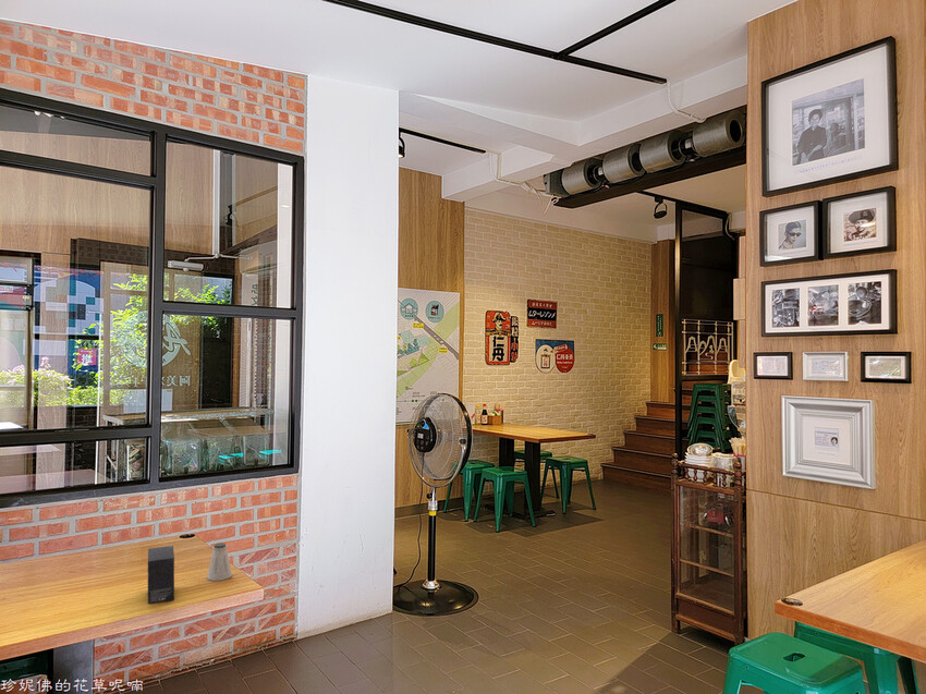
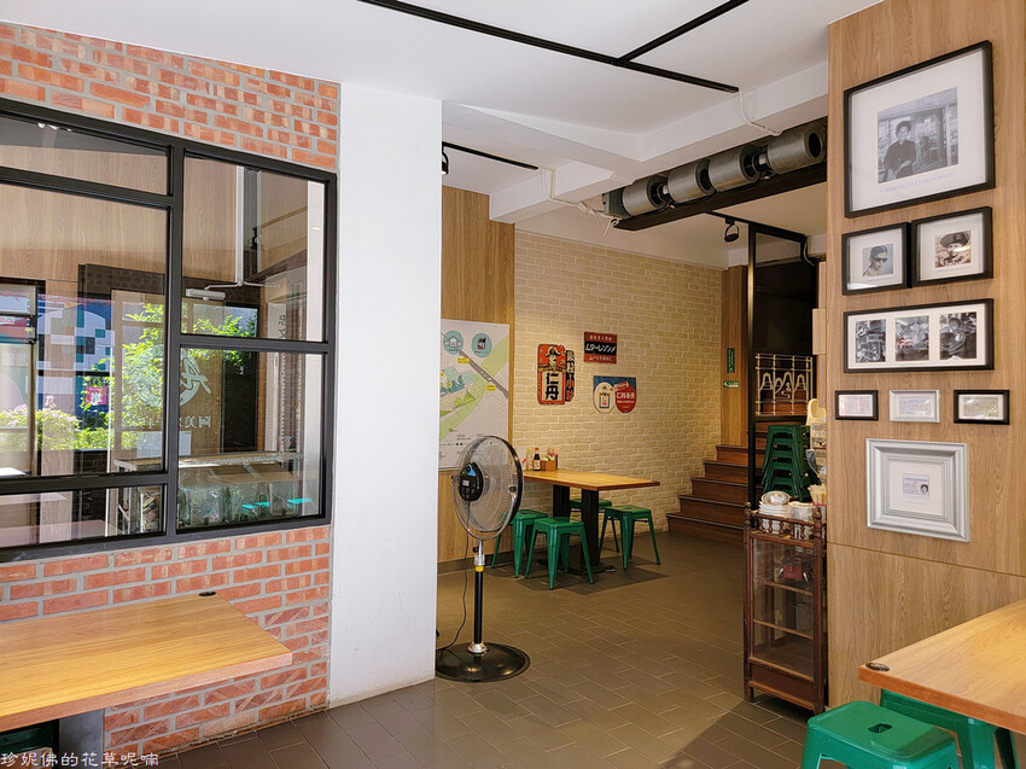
- small box [147,545,175,605]
- saltshaker [206,541,233,582]
